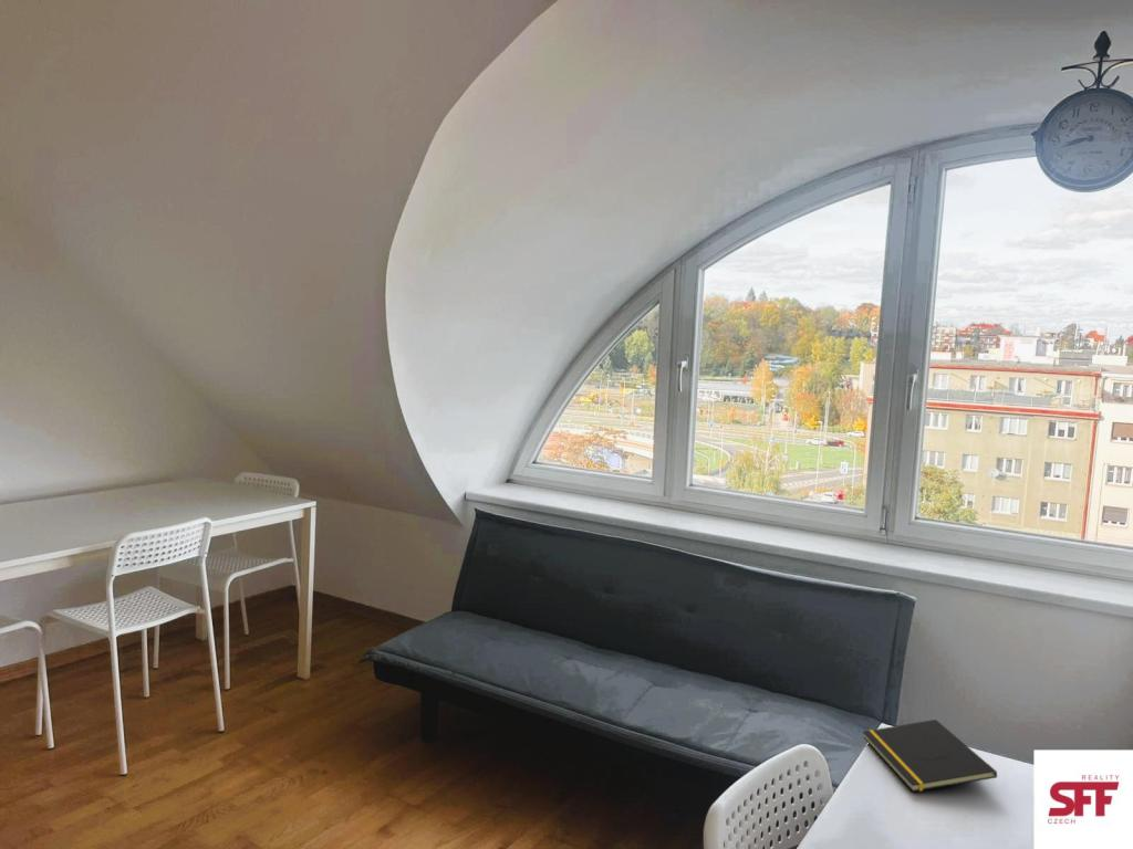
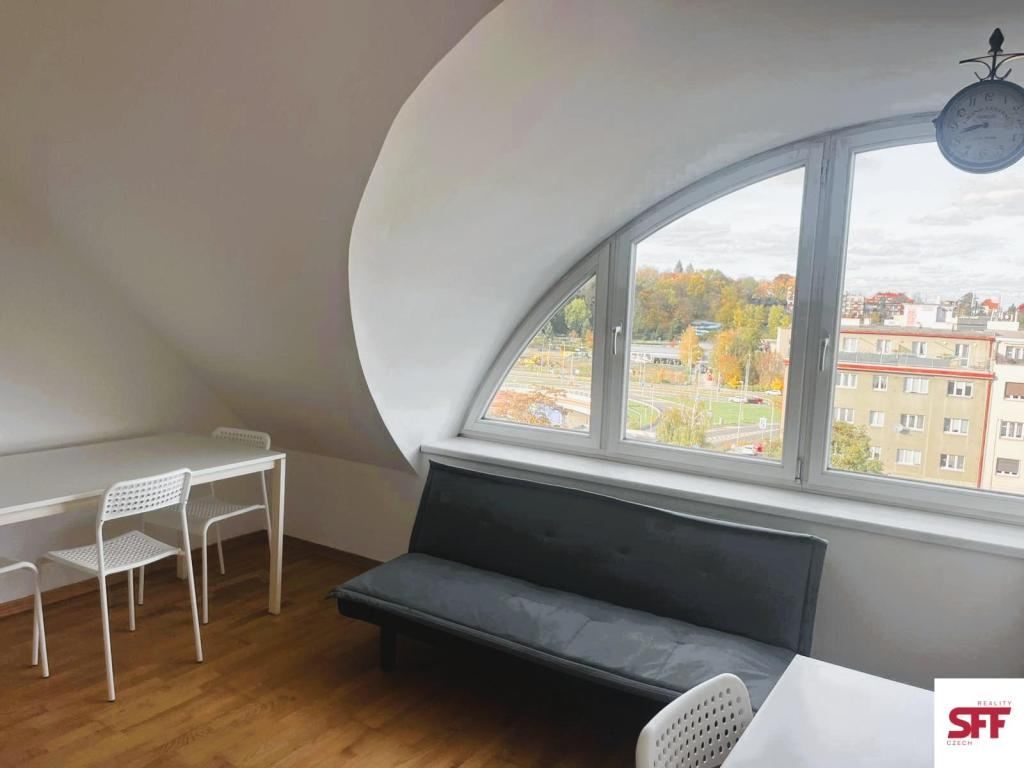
- notepad [862,719,998,793]
